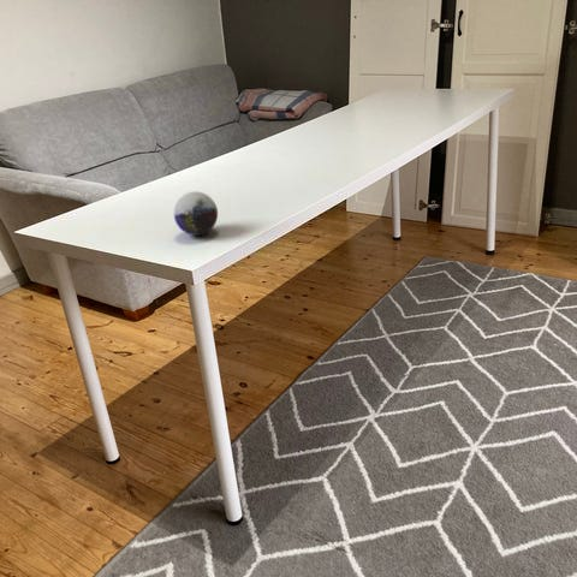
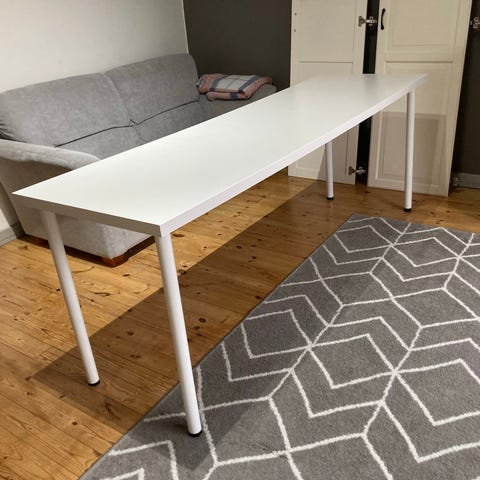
- decorative orb [173,190,219,237]
